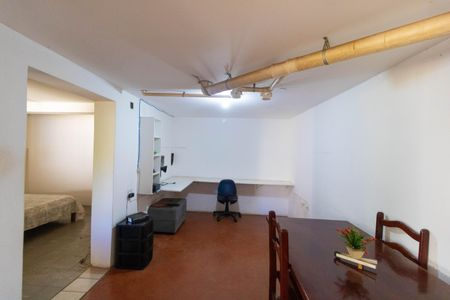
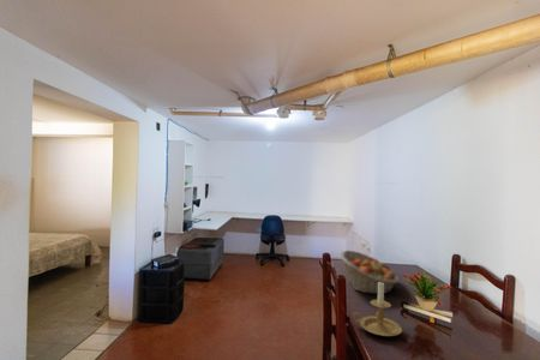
+ candle holder [350,281,403,337]
+ fruit basket [340,250,400,295]
